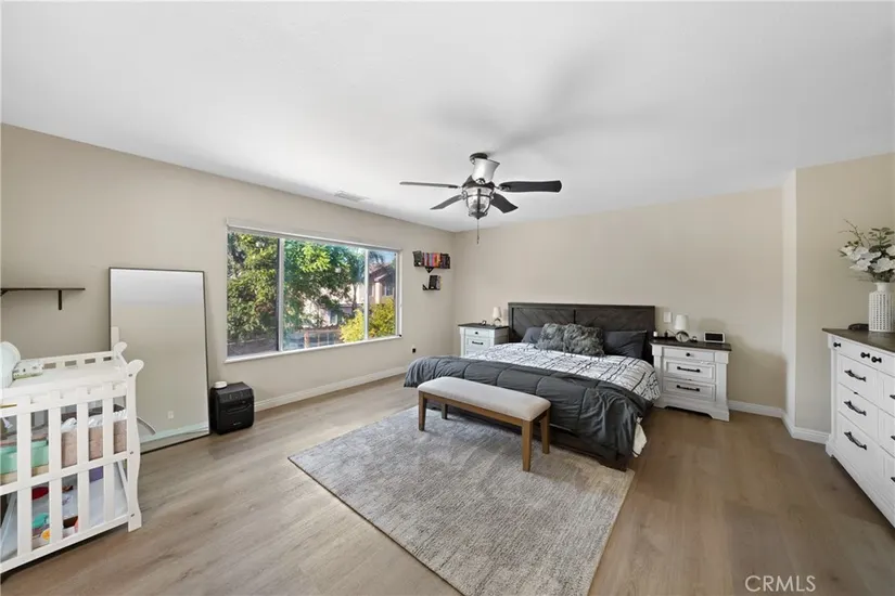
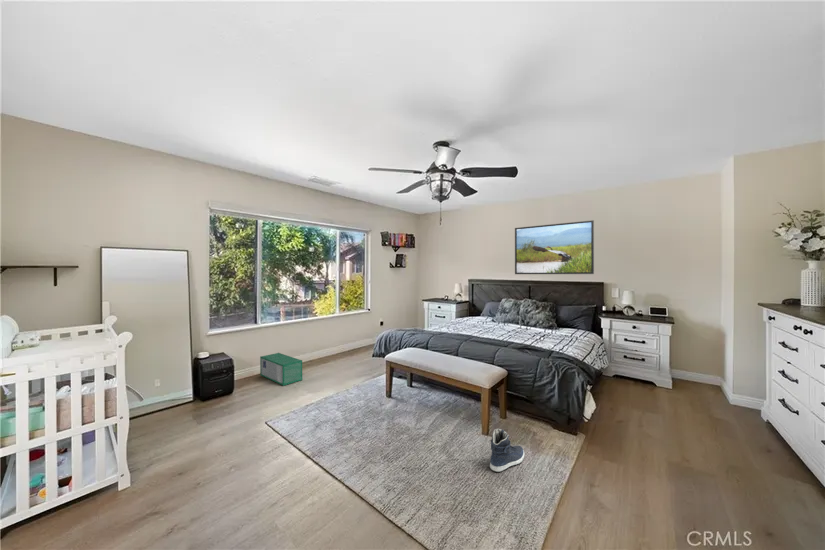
+ storage bin [259,352,303,387]
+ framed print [514,219,595,275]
+ sneaker [489,428,525,473]
